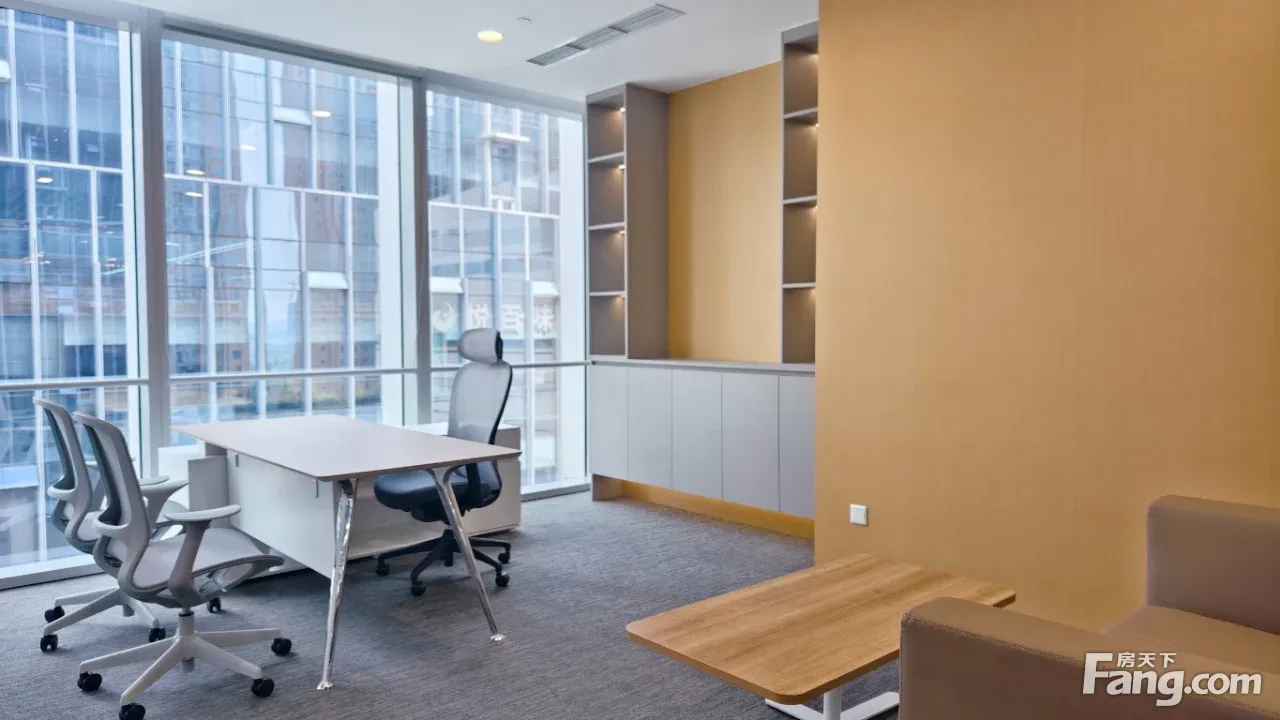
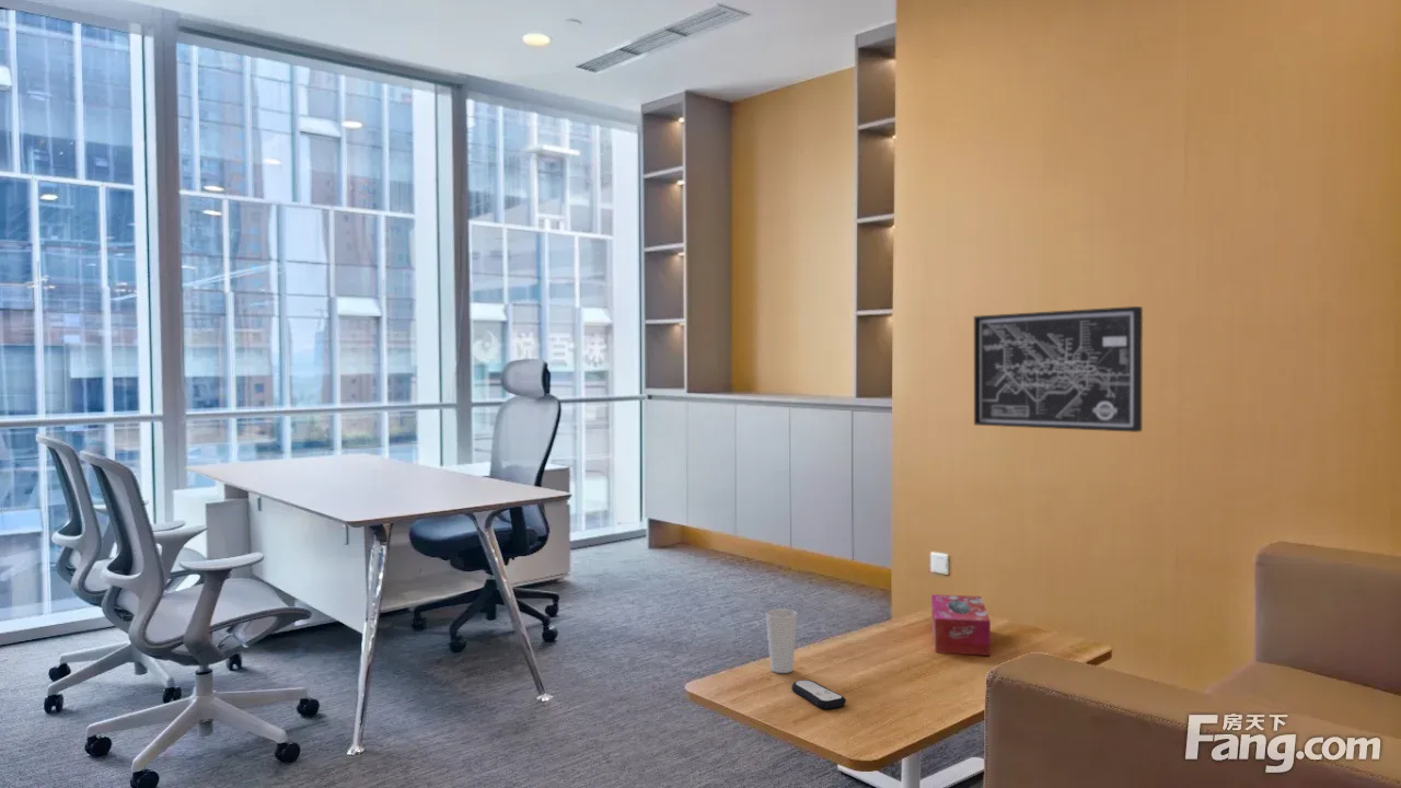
+ remote control [791,679,847,710]
+ wall art [973,305,1144,433]
+ tissue box [930,593,992,657]
+ cup [765,607,799,674]
